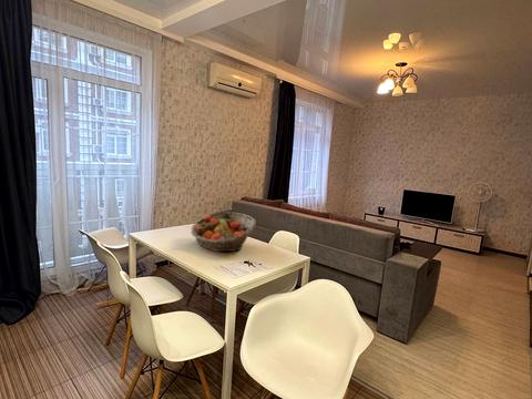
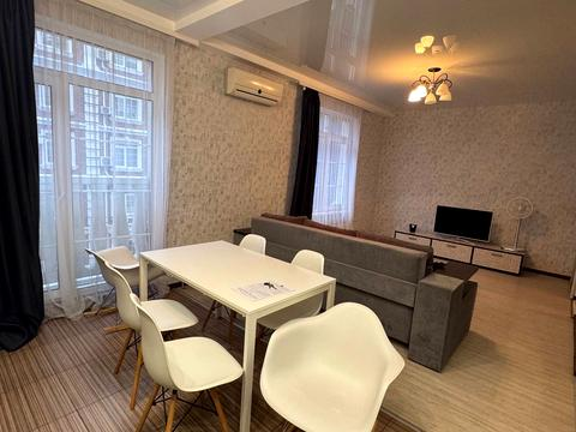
- fruit basket [190,211,256,253]
